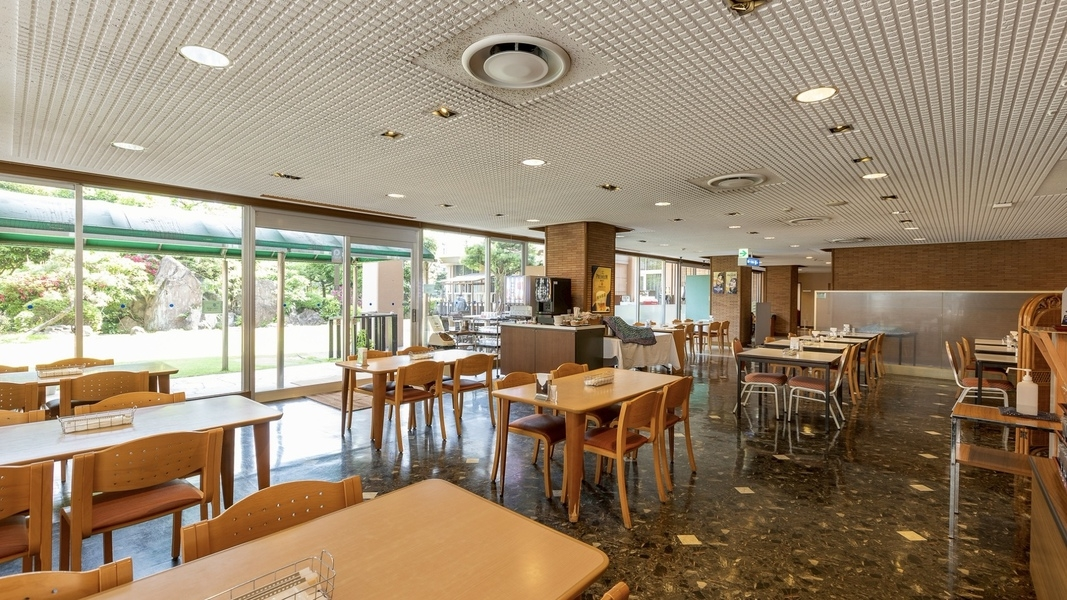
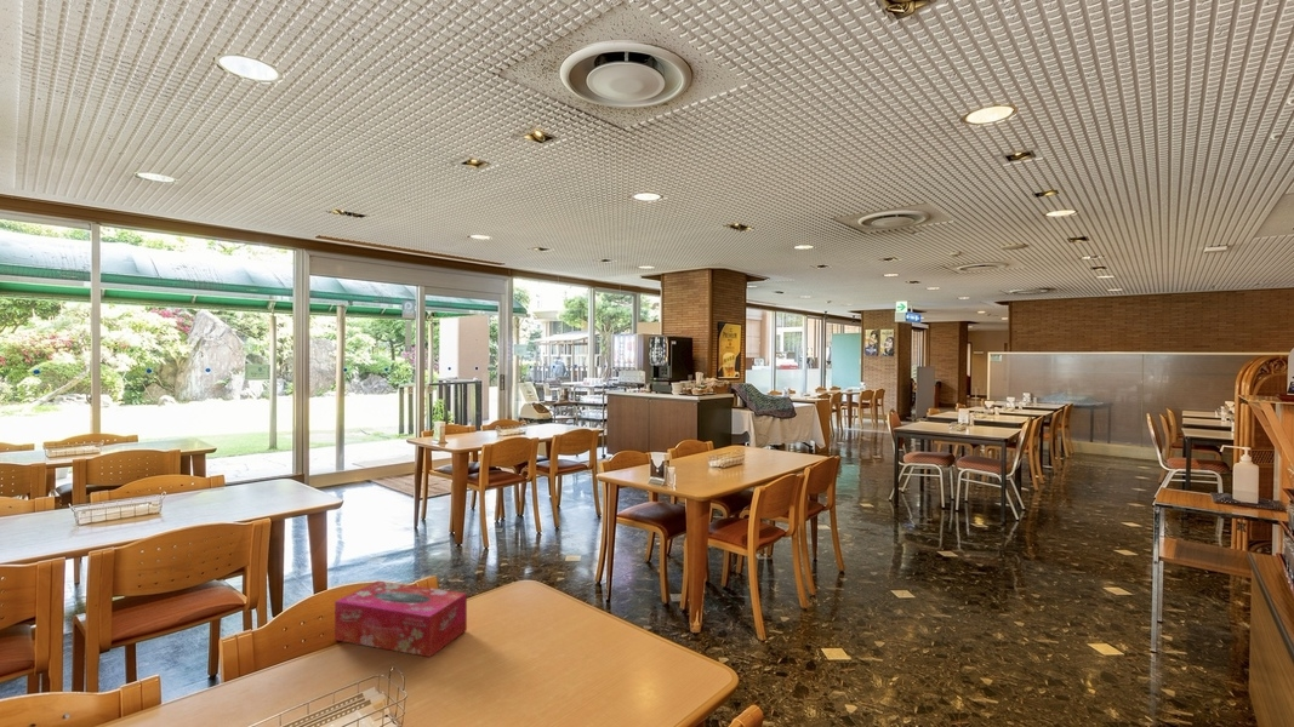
+ tissue box [334,579,468,658]
